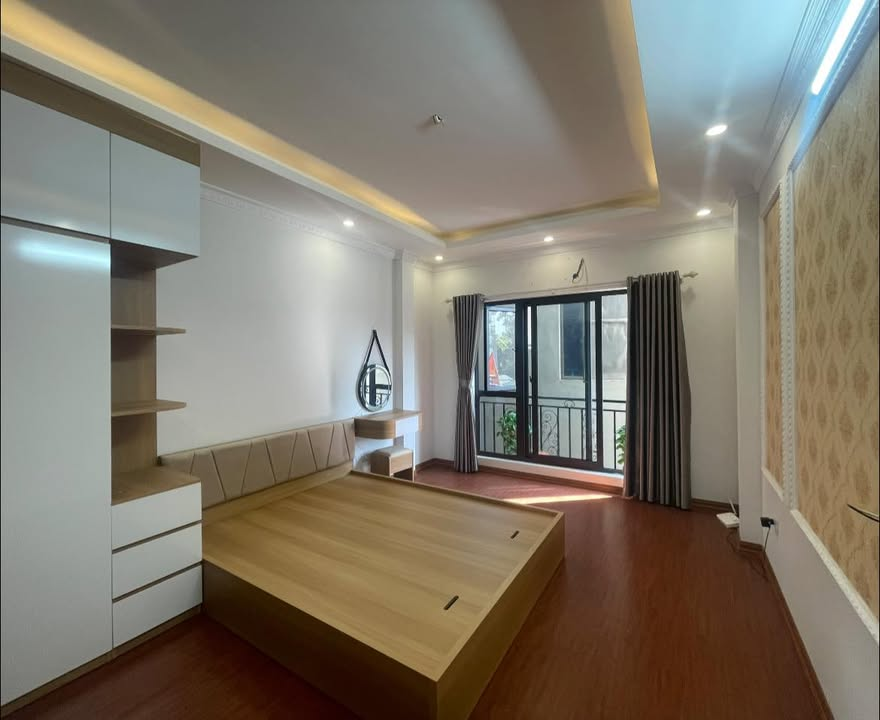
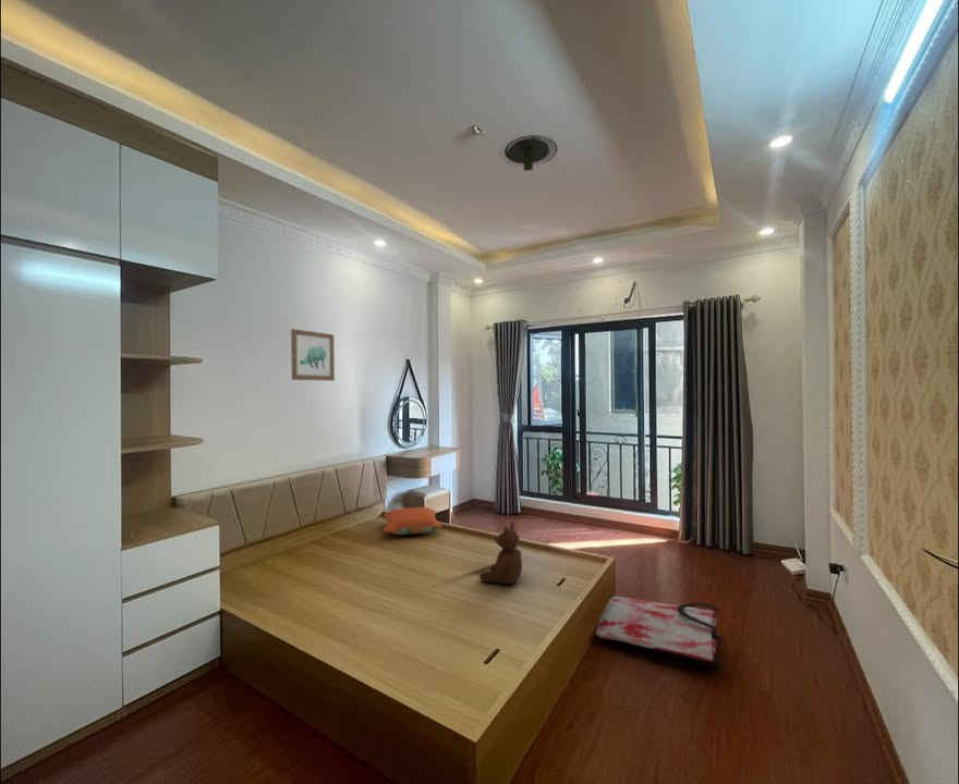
+ pillow [381,506,442,536]
+ bag [594,595,723,669]
+ wall art [290,328,336,382]
+ ceiling light [498,133,559,172]
+ teddy bear [478,522,523,585]
